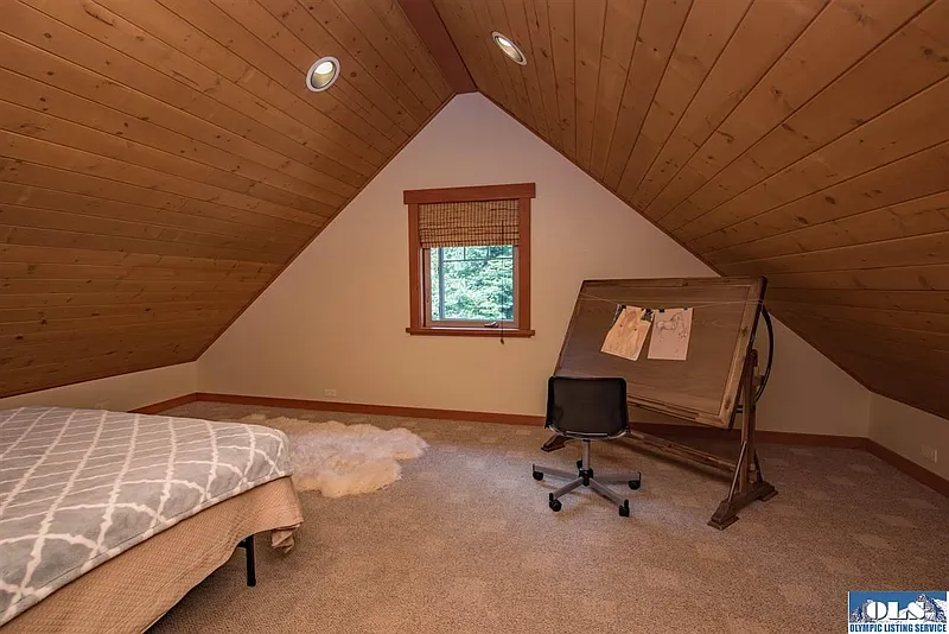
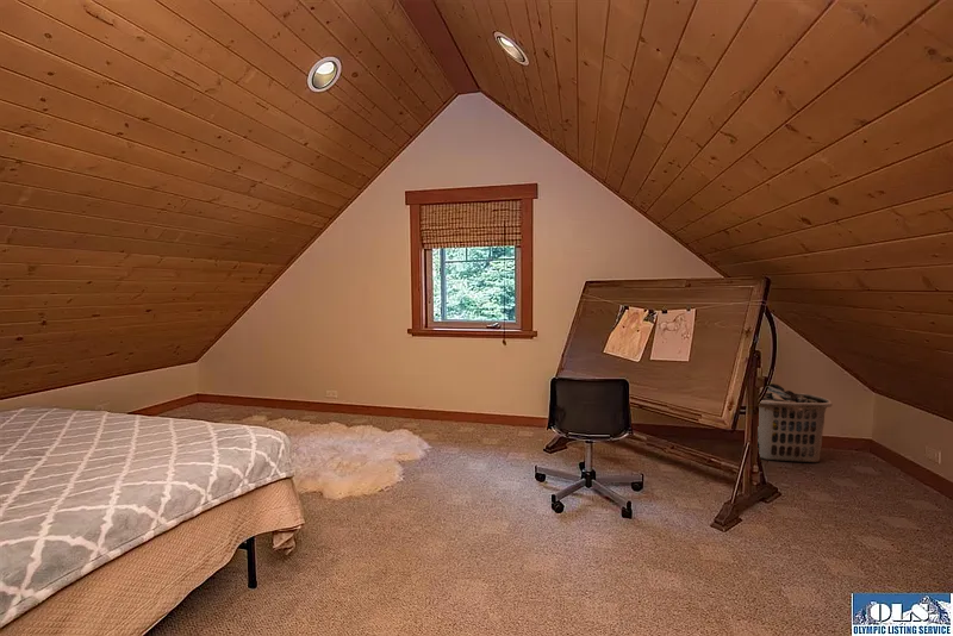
+ clothes hamper [758,382,834,463]
